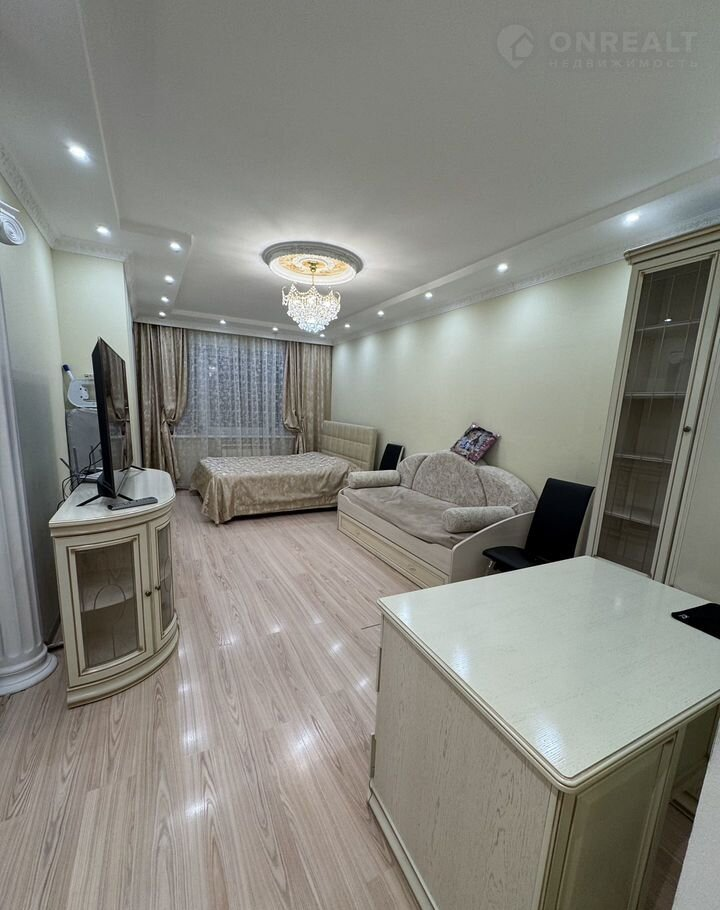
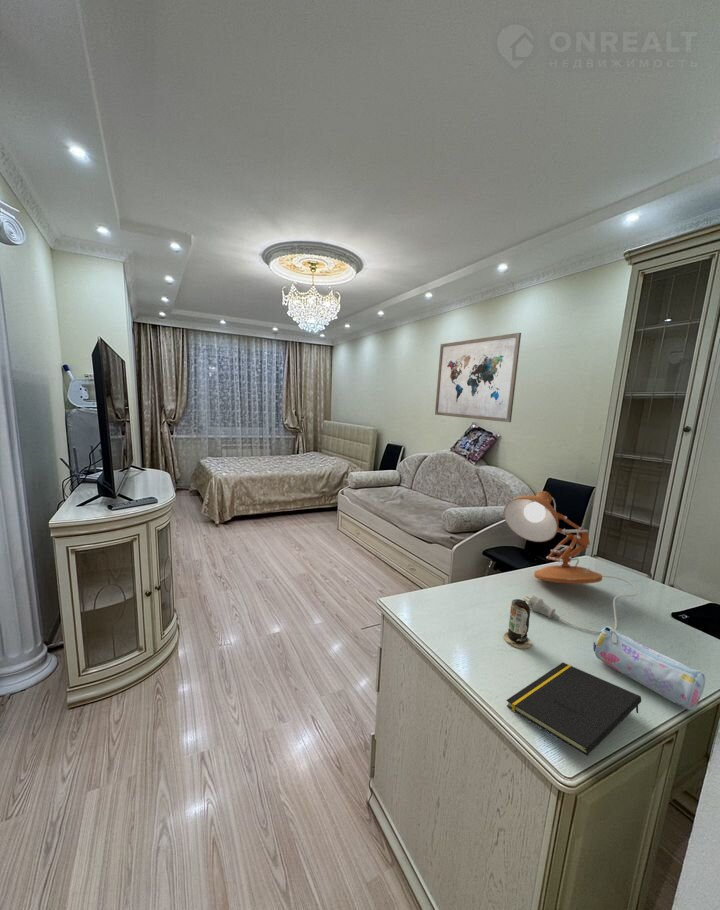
+ can [503,598,533,650]
+ desk lamp [503,490,638,634]
+ wall art [434,332,522,423]
+ pencil case [592,626,706,711]
+ notepad [506,662,642,756]
